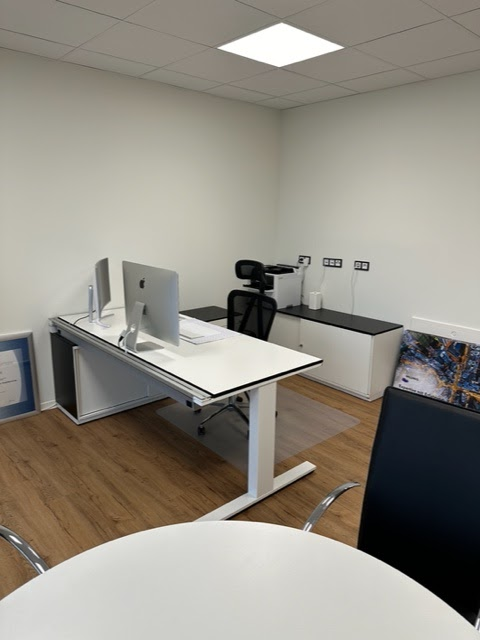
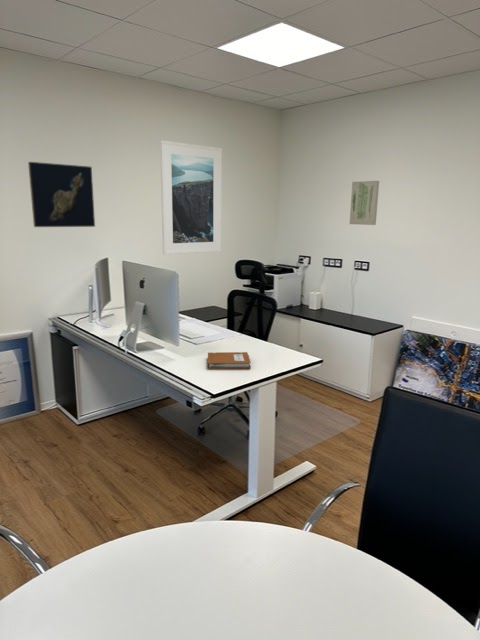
+ notebook [207,351,252,370]
+ map [27,161,96,228]
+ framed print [159,139,223,256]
+ wall art [349,180,380,226]
